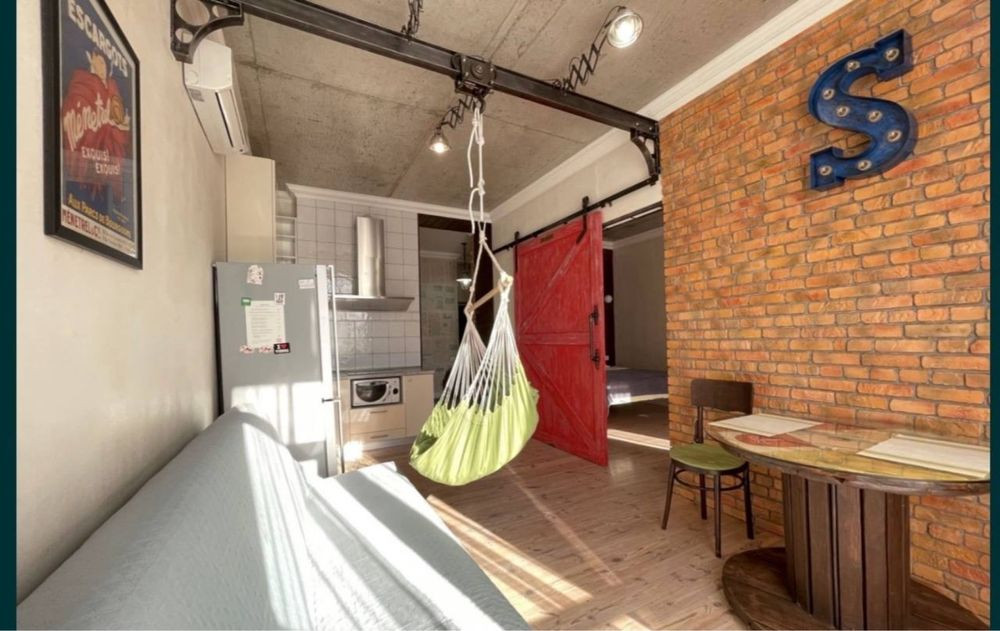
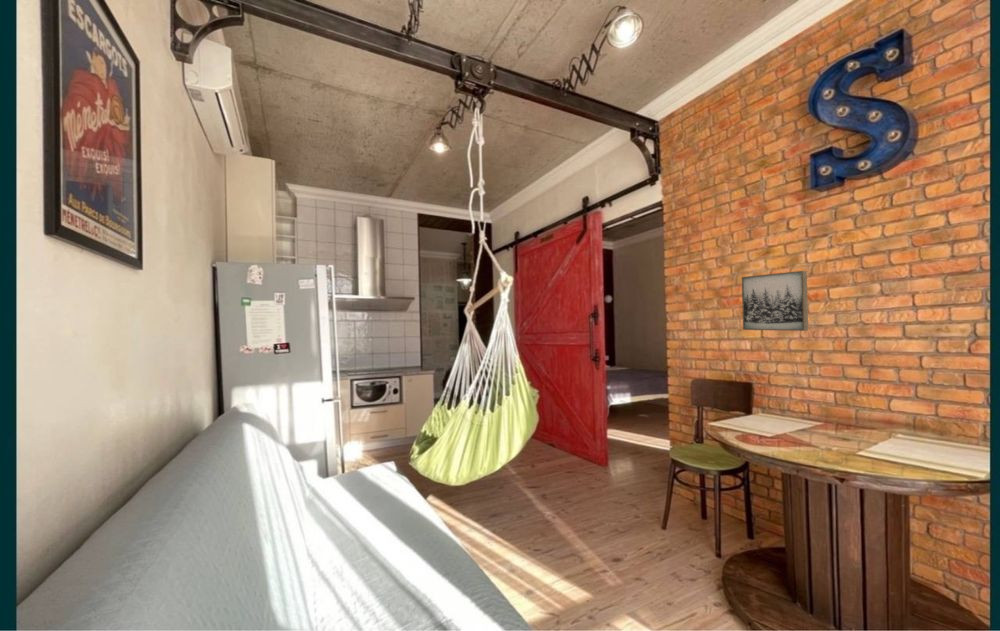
+ wall art [741,270,809,332]
